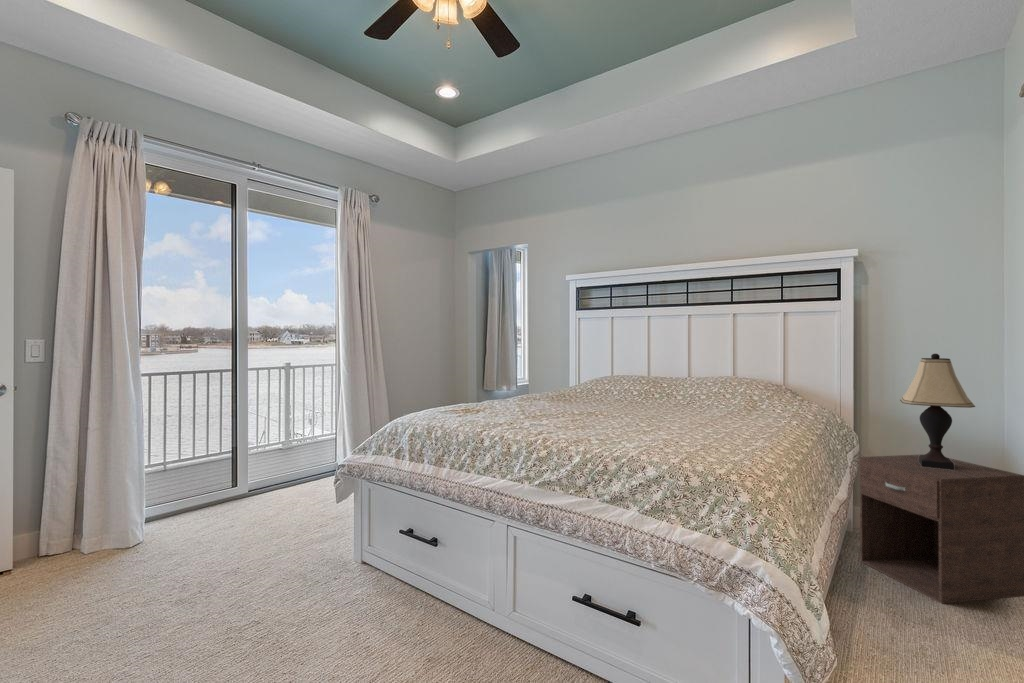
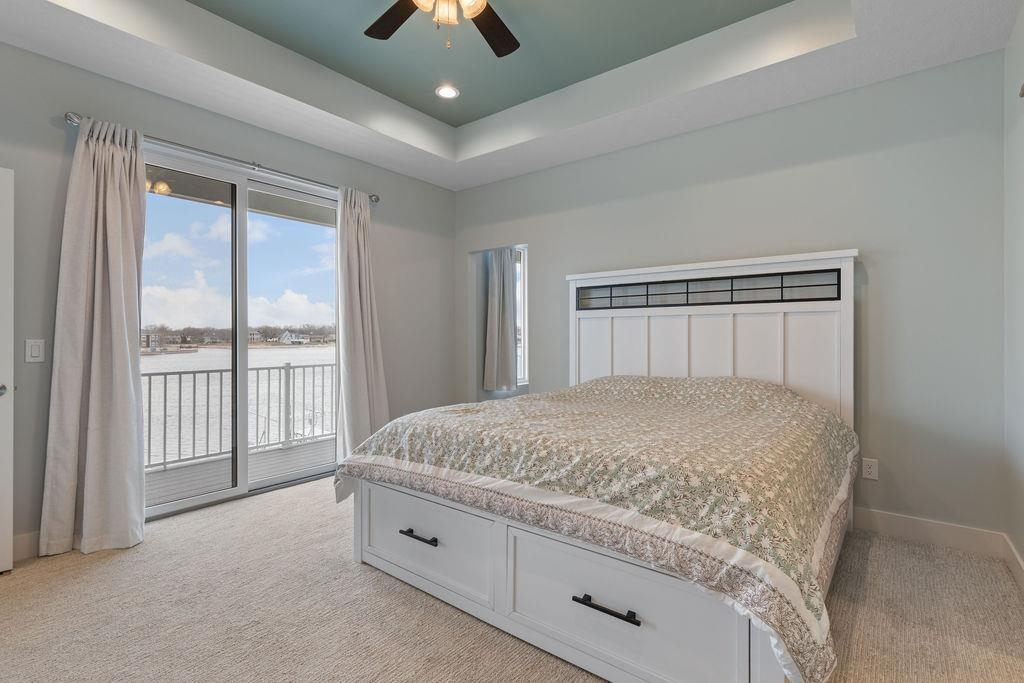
- lamp [899,353,976,470]
- nightstand [859,453,1024,605]
